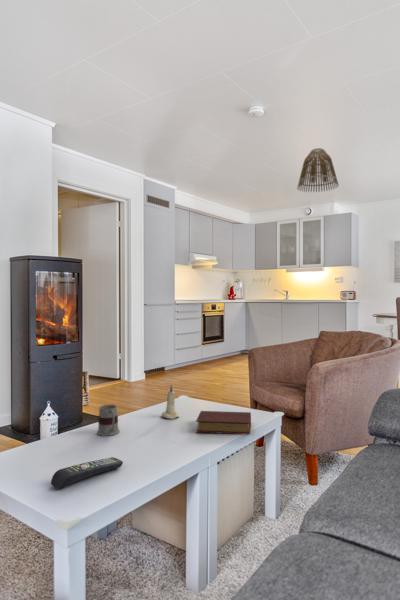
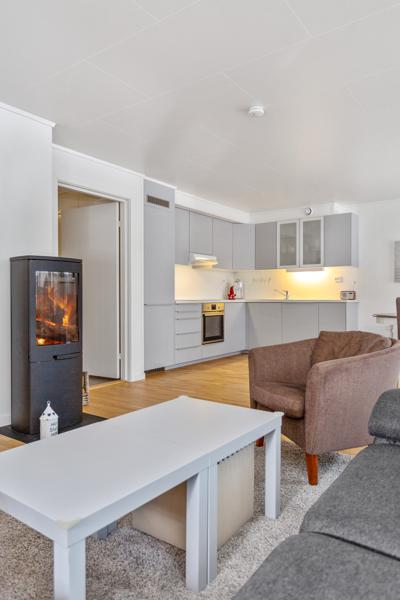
- lamp shade [296,147,340,193]
- candle [160,383,180,420]
- book [195,410,252,436]
- mug [96,404,121,437]
- remote control [50,456,124,490]
